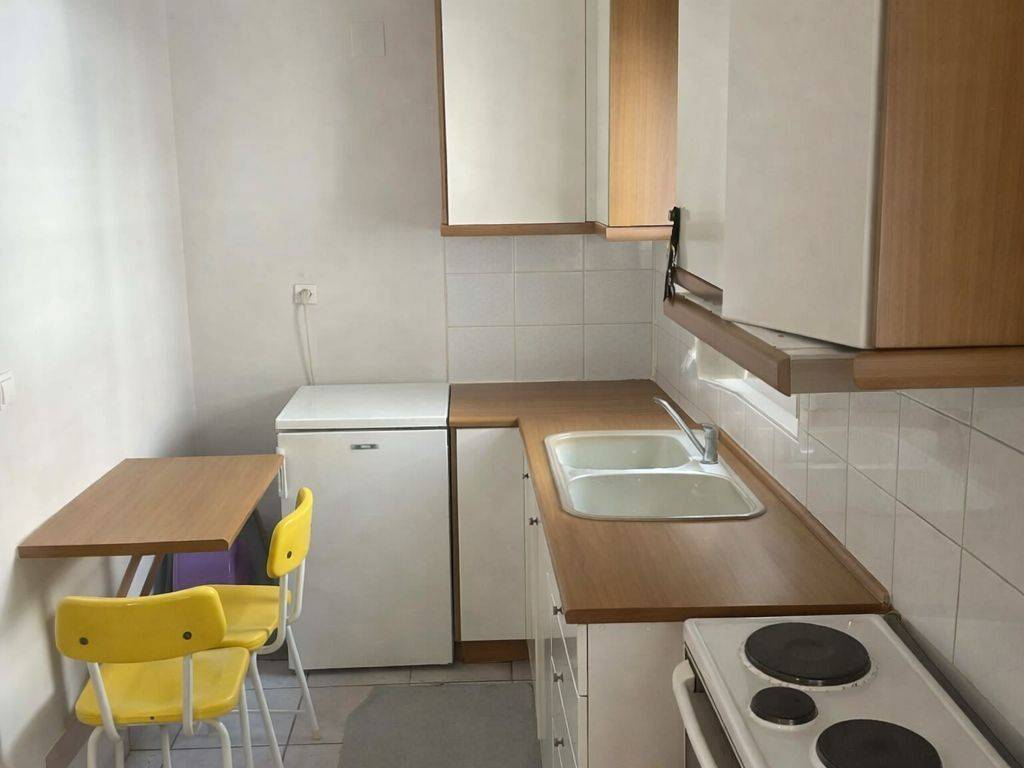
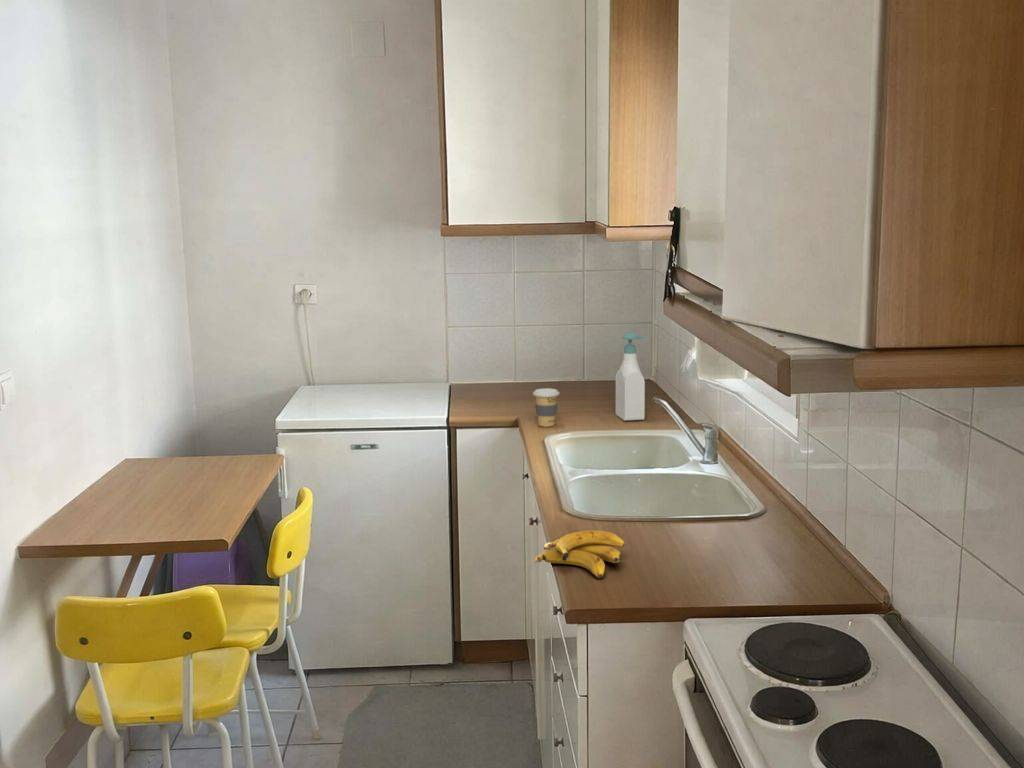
+ coffee cup [532,388,560,428]
+ soap bottle [615,331,647,422]
+ banana [533,529,626,579]
